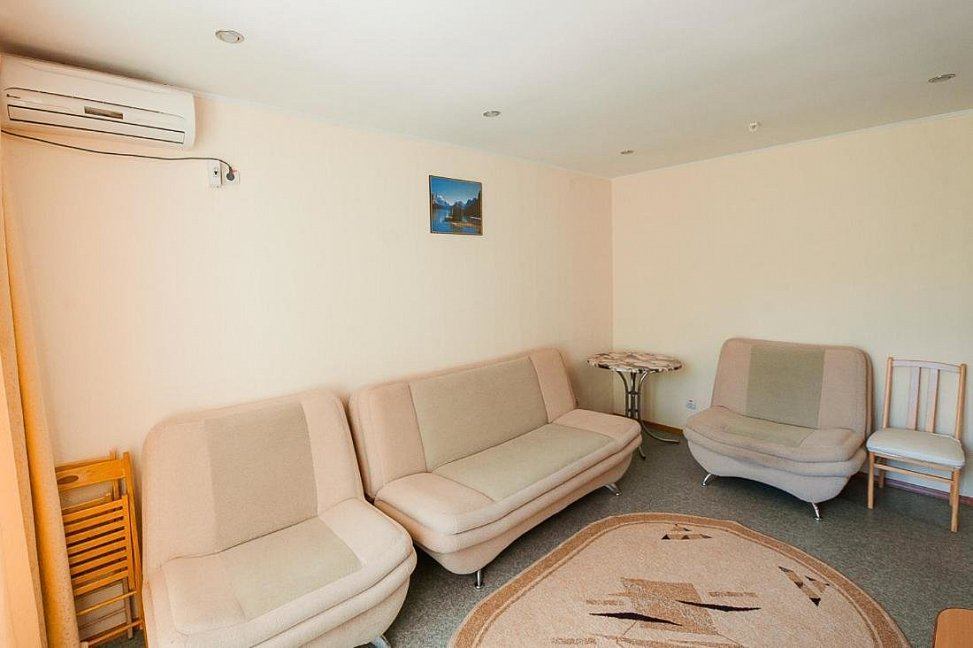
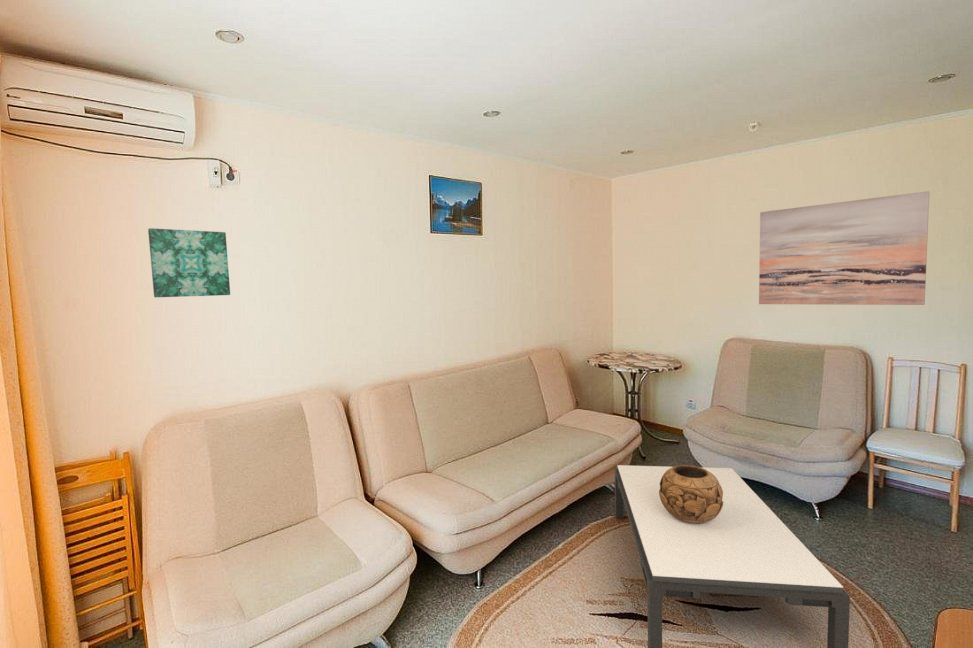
+ wall art [147,227,231,298]
+ coffee table [614,464,851,648]
+ wall art [758,190,930,306]
+ decorative bowl [659,464,724,524]
